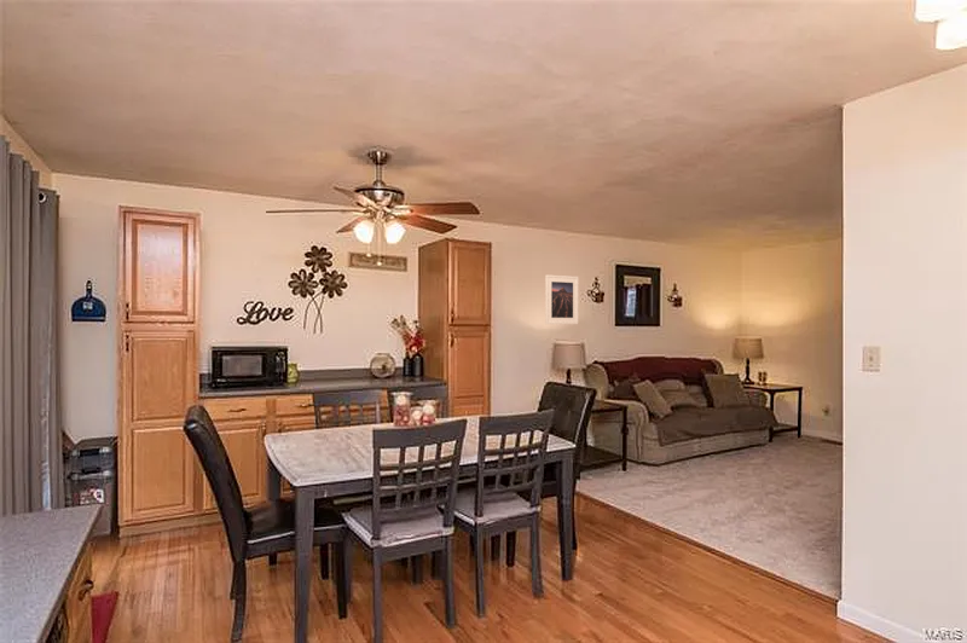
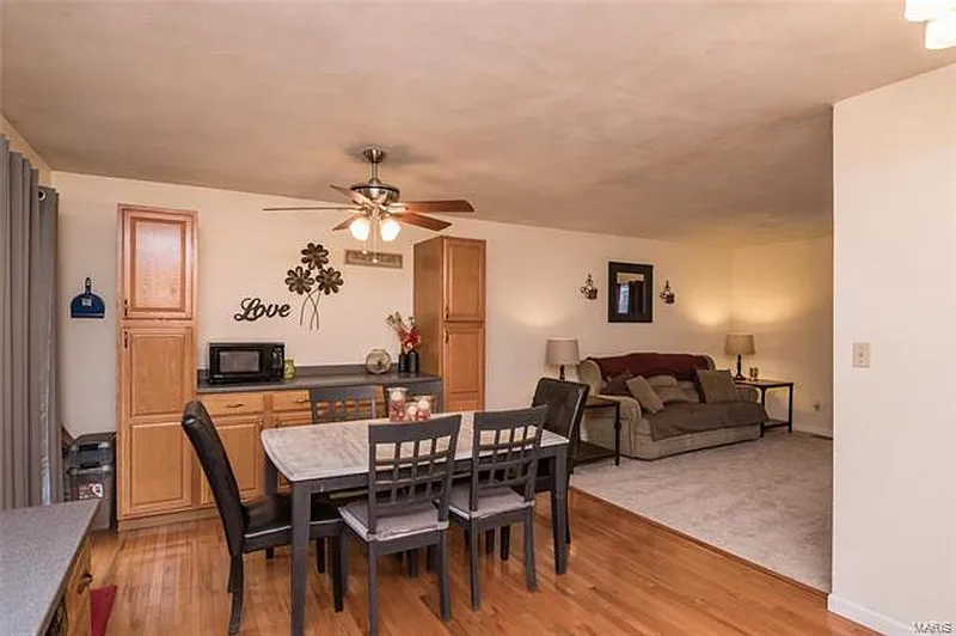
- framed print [544,274,579,325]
